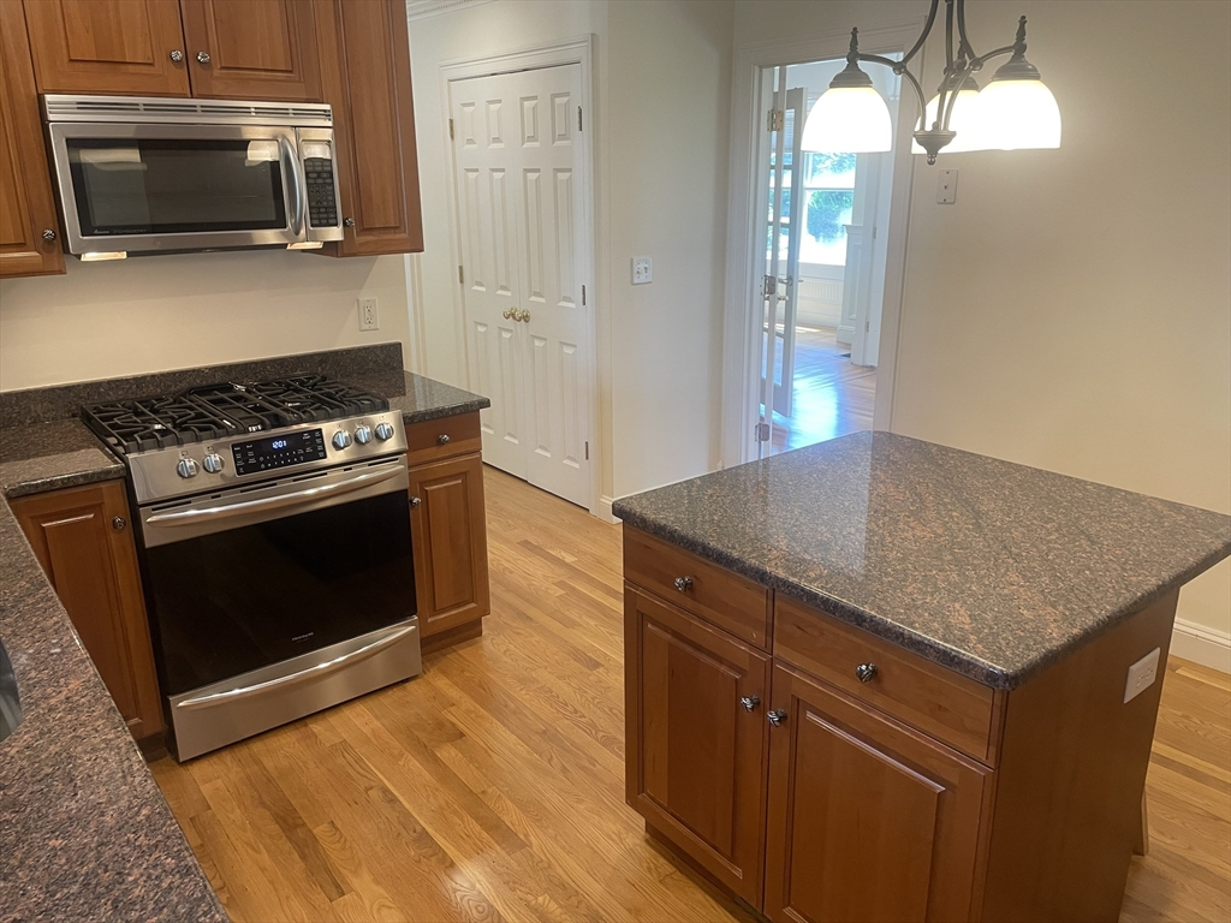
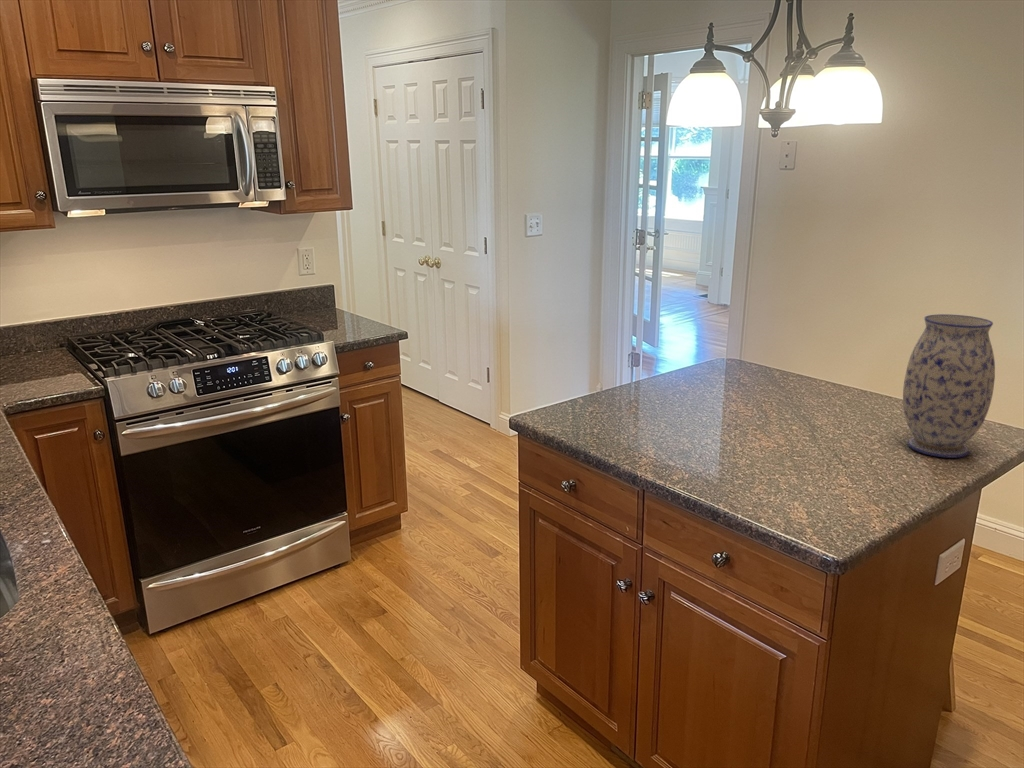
+ vase [902,313,996,459]
